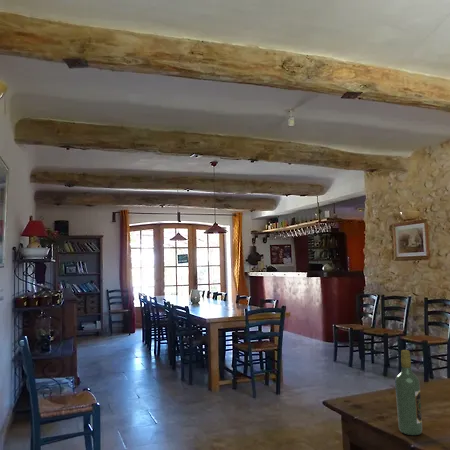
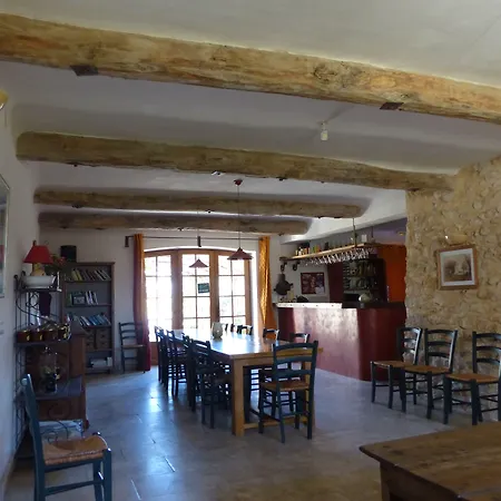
- wine bottle [394,349,423,436]
